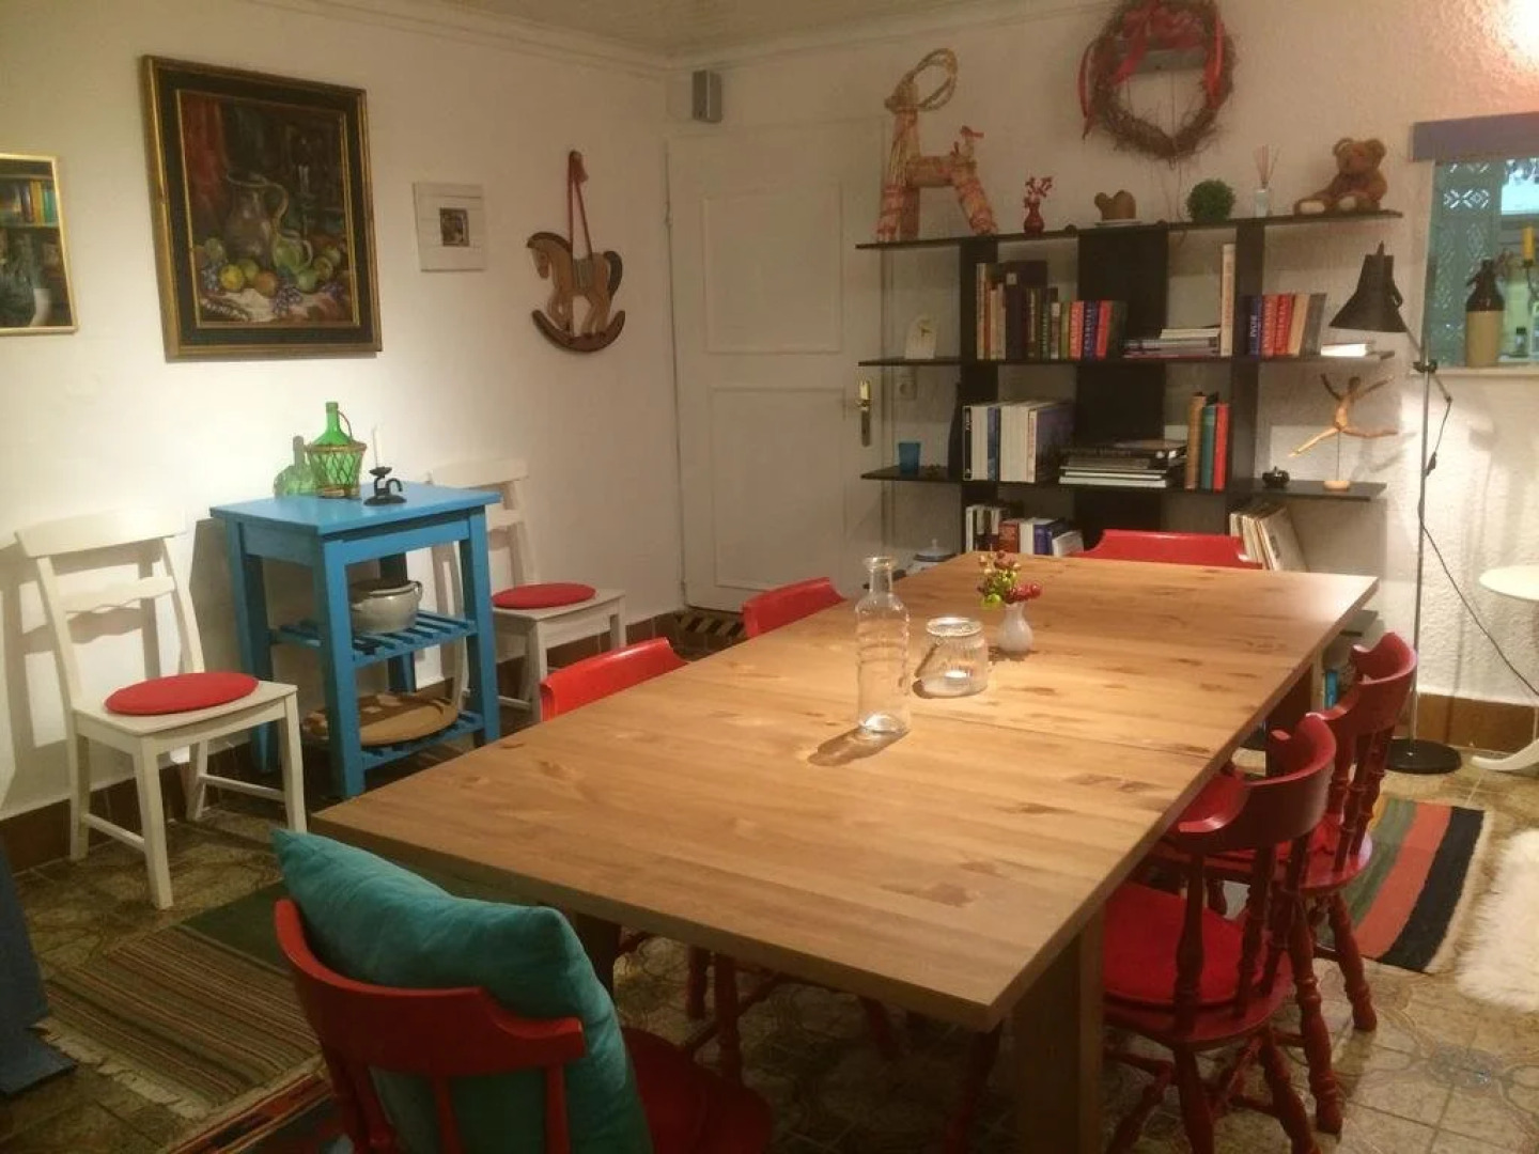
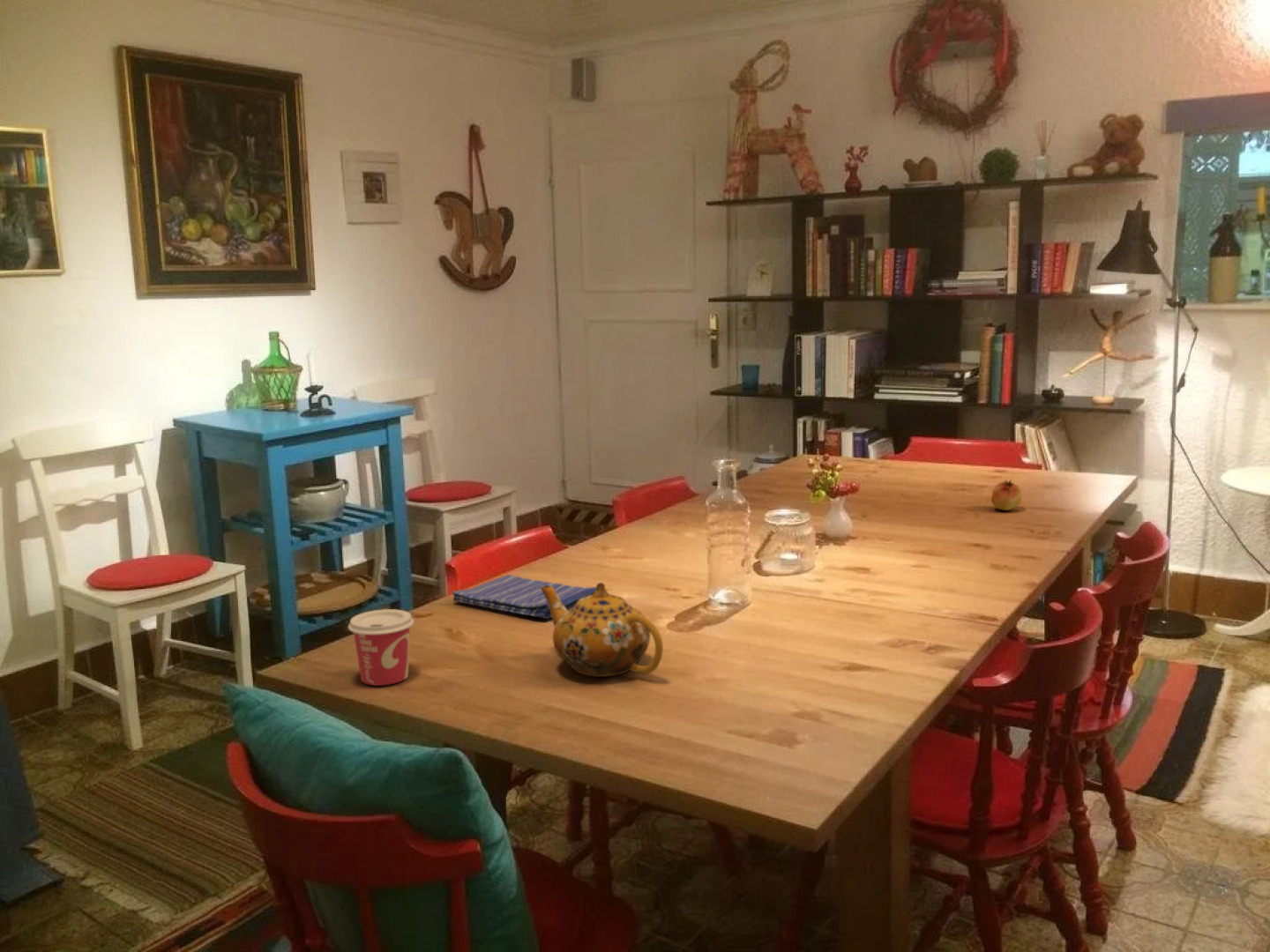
+ cup [347,608,415,687]
+ teapot [541,582,664,678]
+ dish towel [452,574,596,620]
+ fruit [990,479,1023,511]
